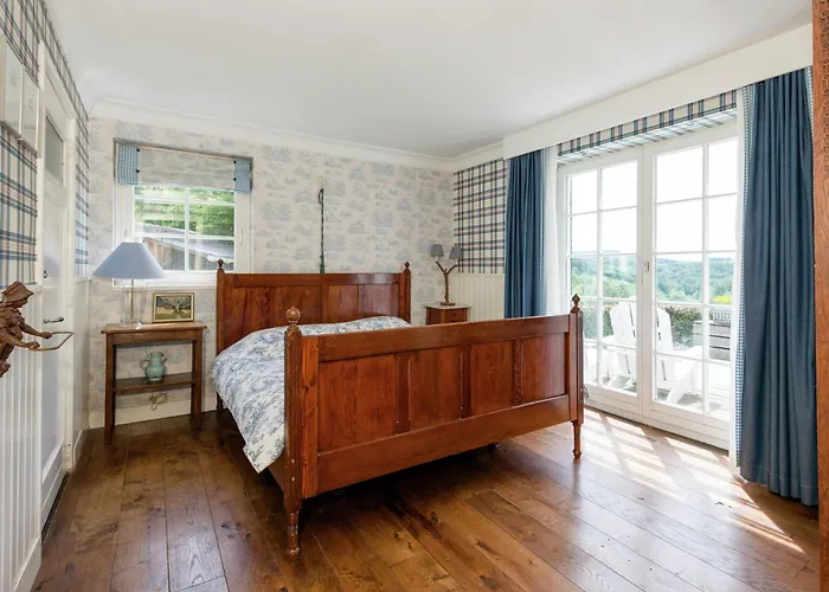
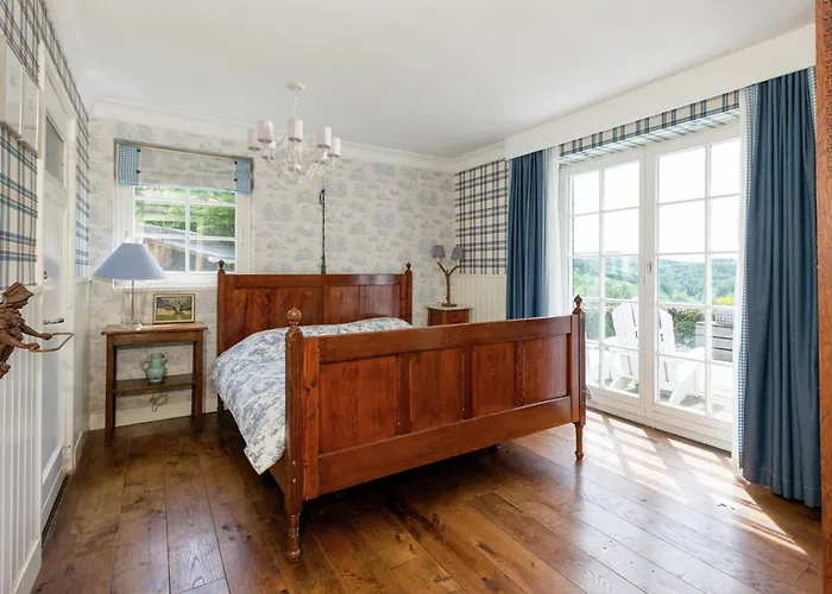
+ chandelier [246,80,341,184]
